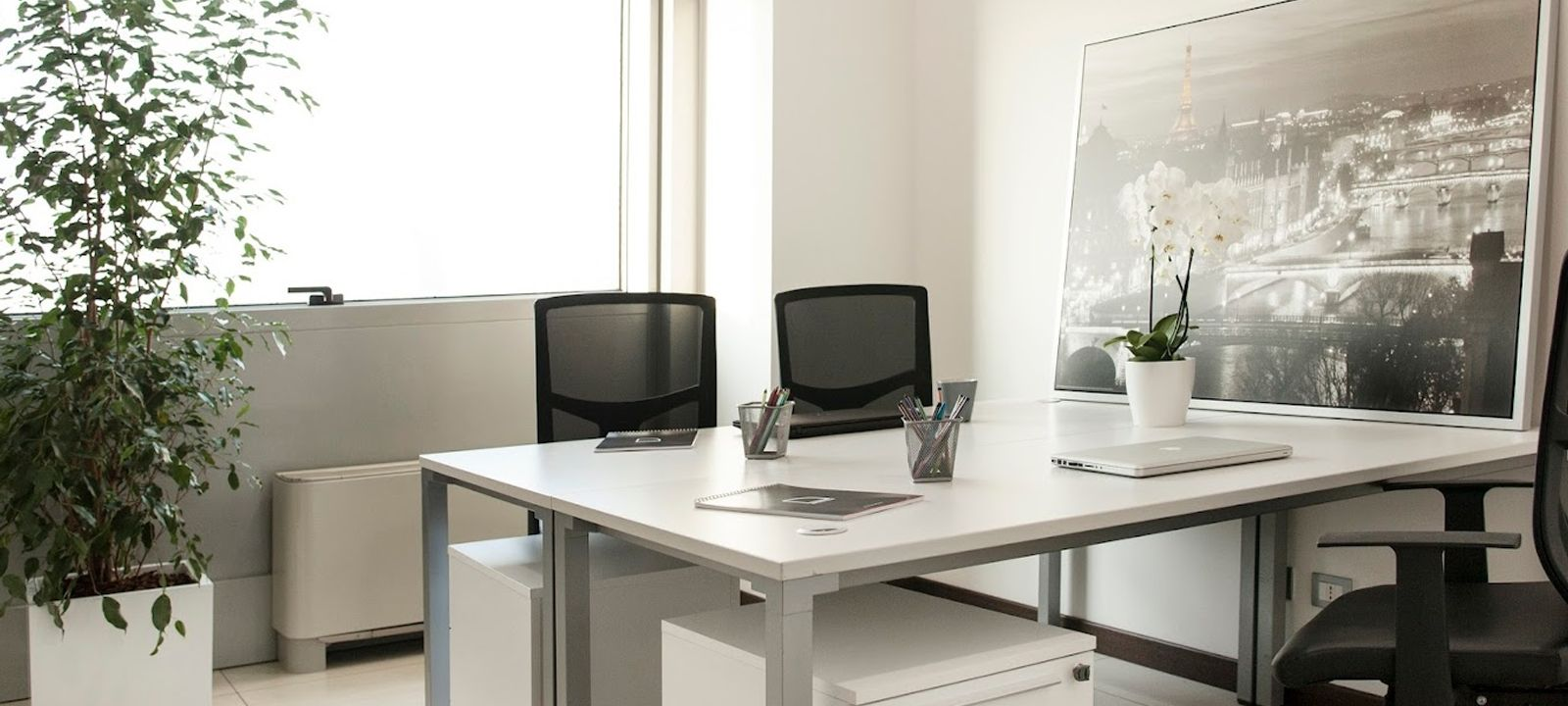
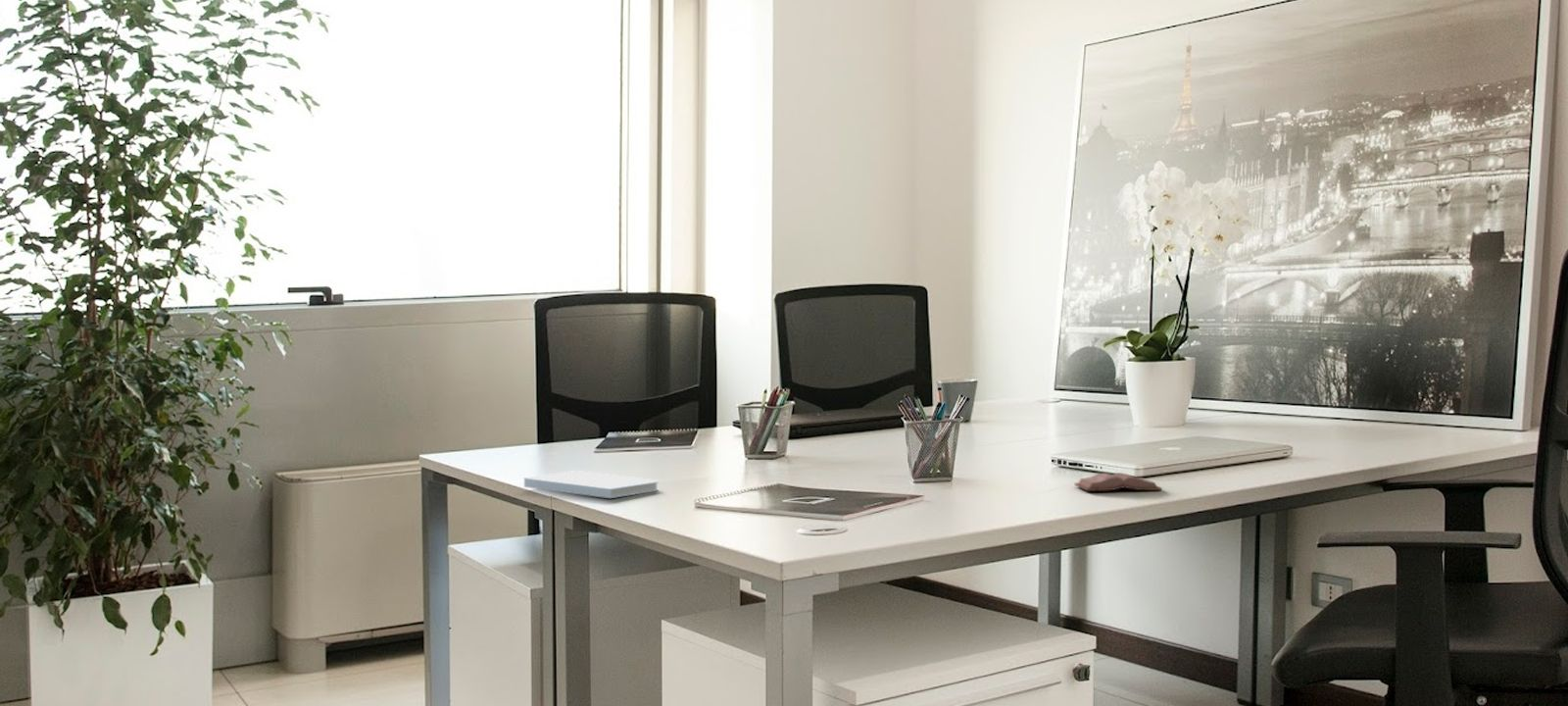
+ book [1074,472,1163,491]
+ notepad [523,470,660,499]
